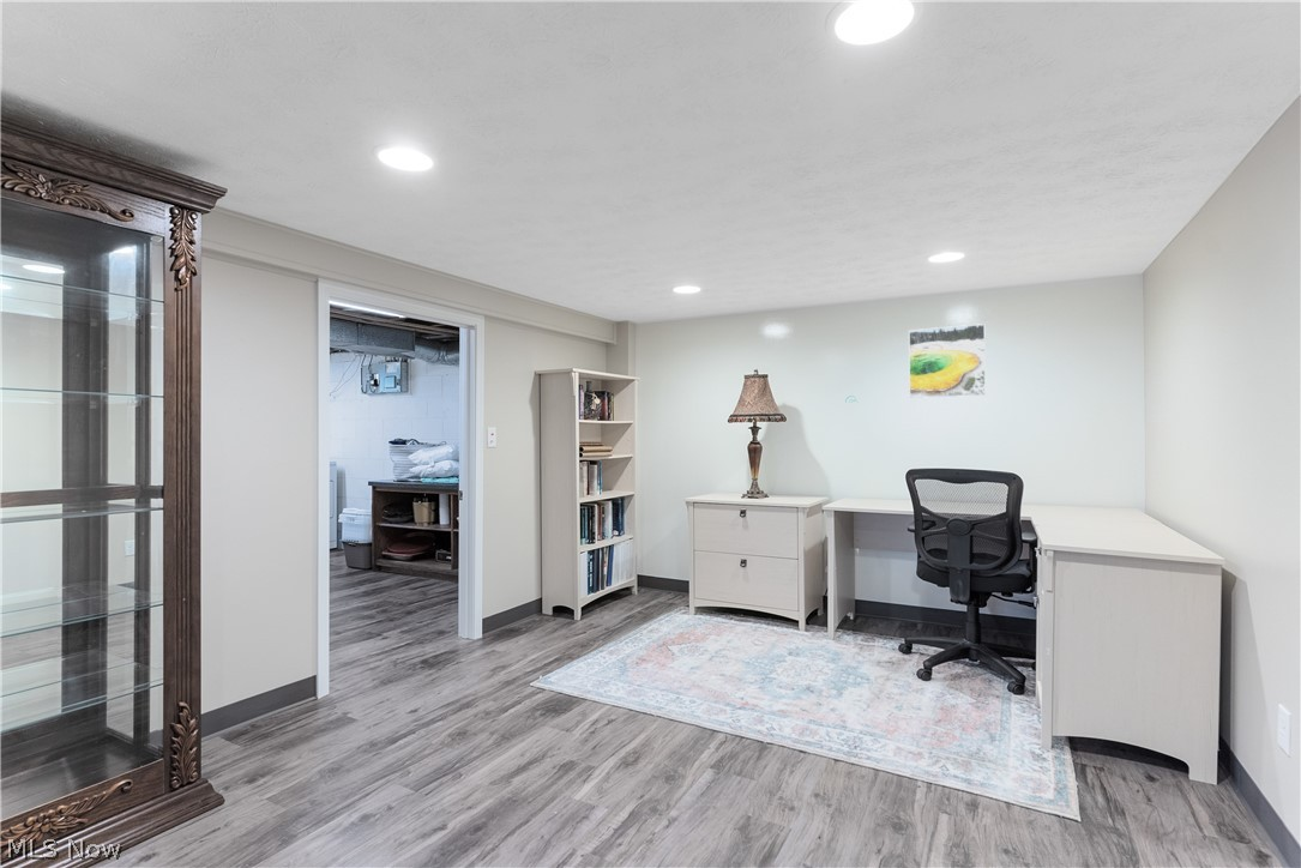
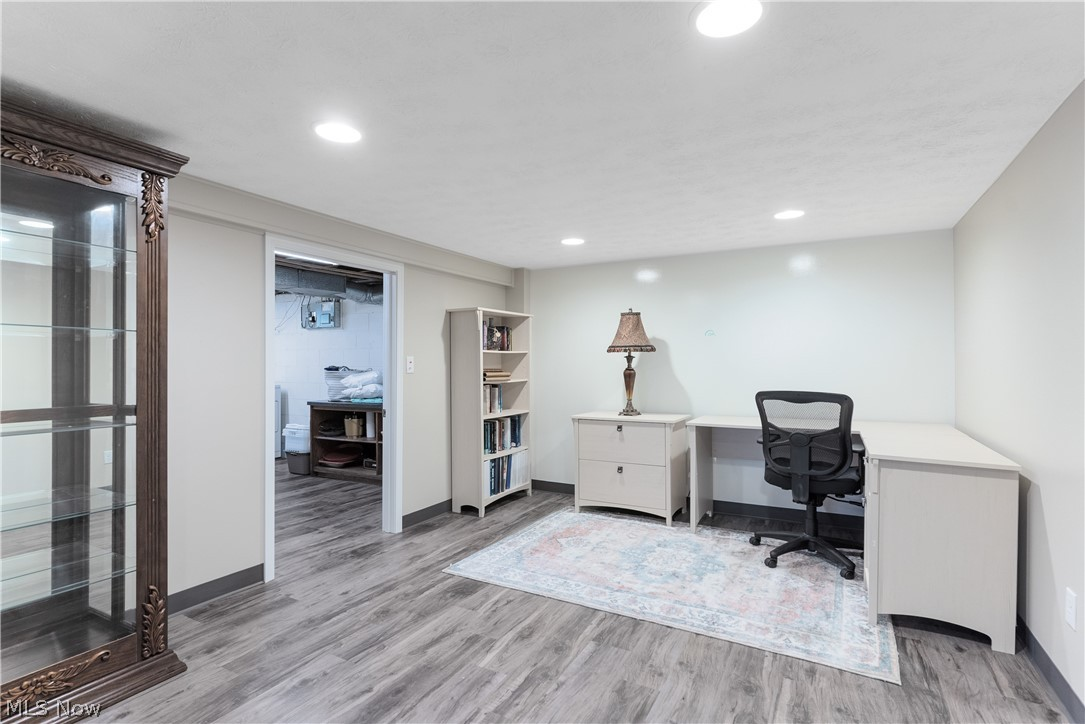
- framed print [908,323,987,399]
